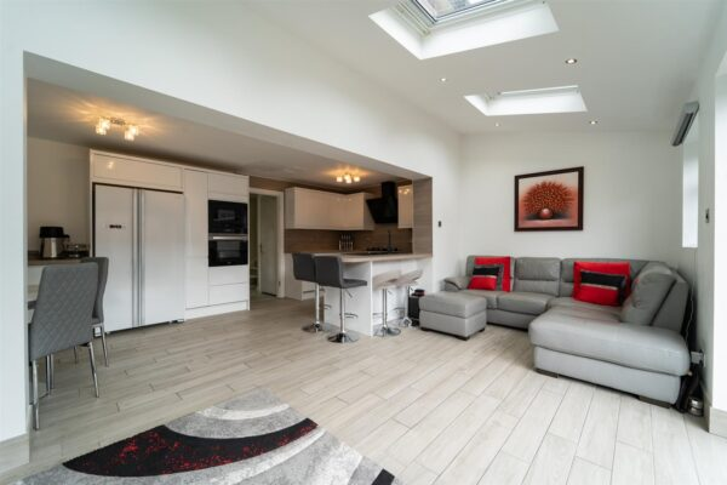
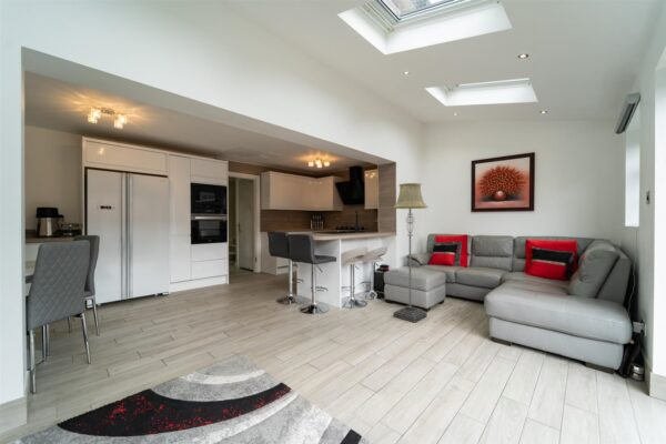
+ floor lamp [392,182,430,324]
